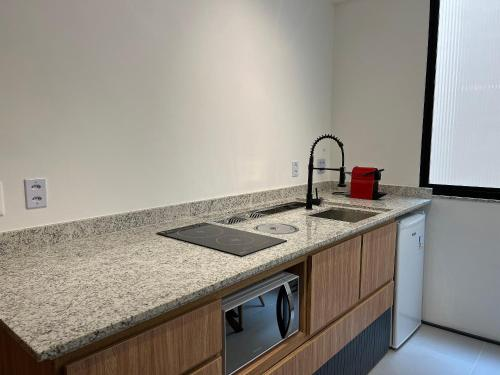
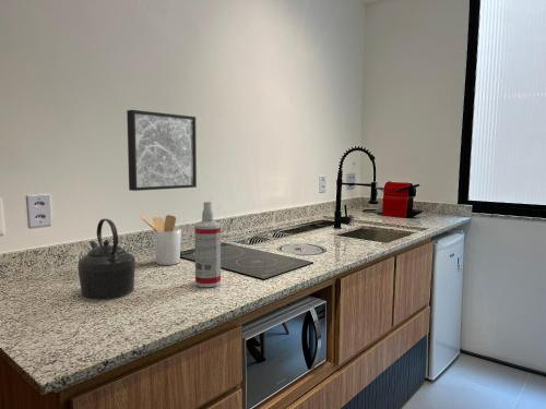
+ spray bottle [193,201,222,288]
+ kettle [76,218,136,299]
+ wall art [126,109,198,192]
+ utensil holder [140,214,182,266]
